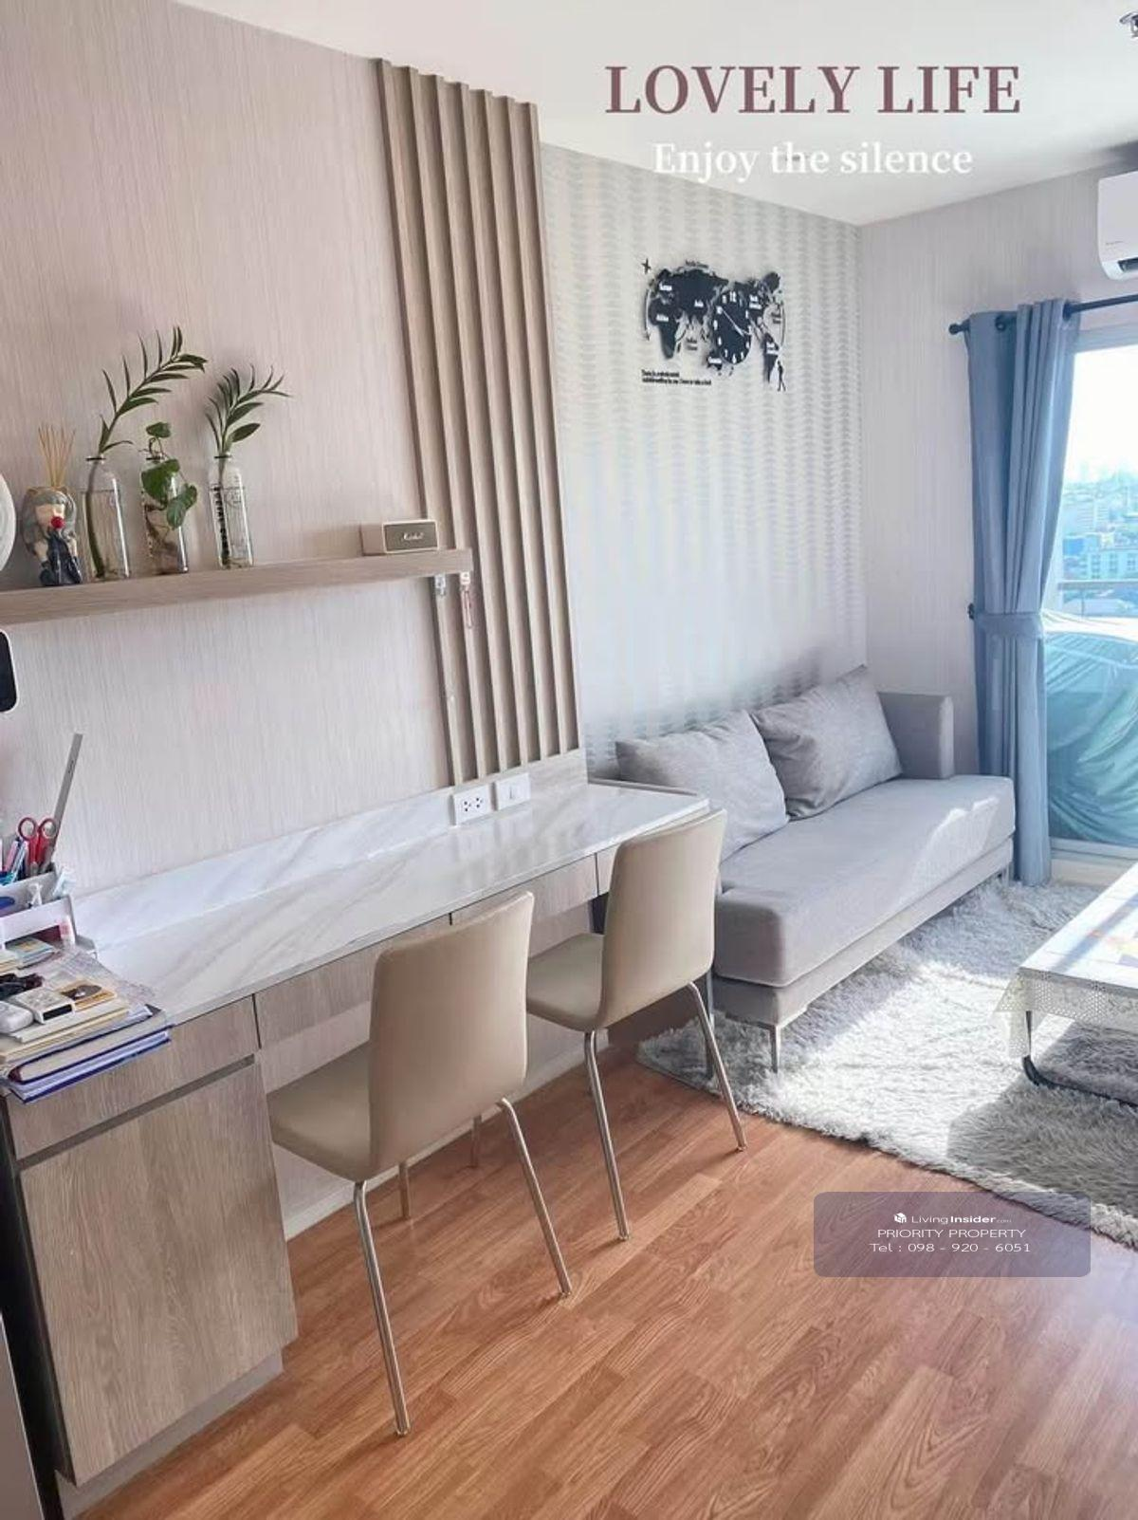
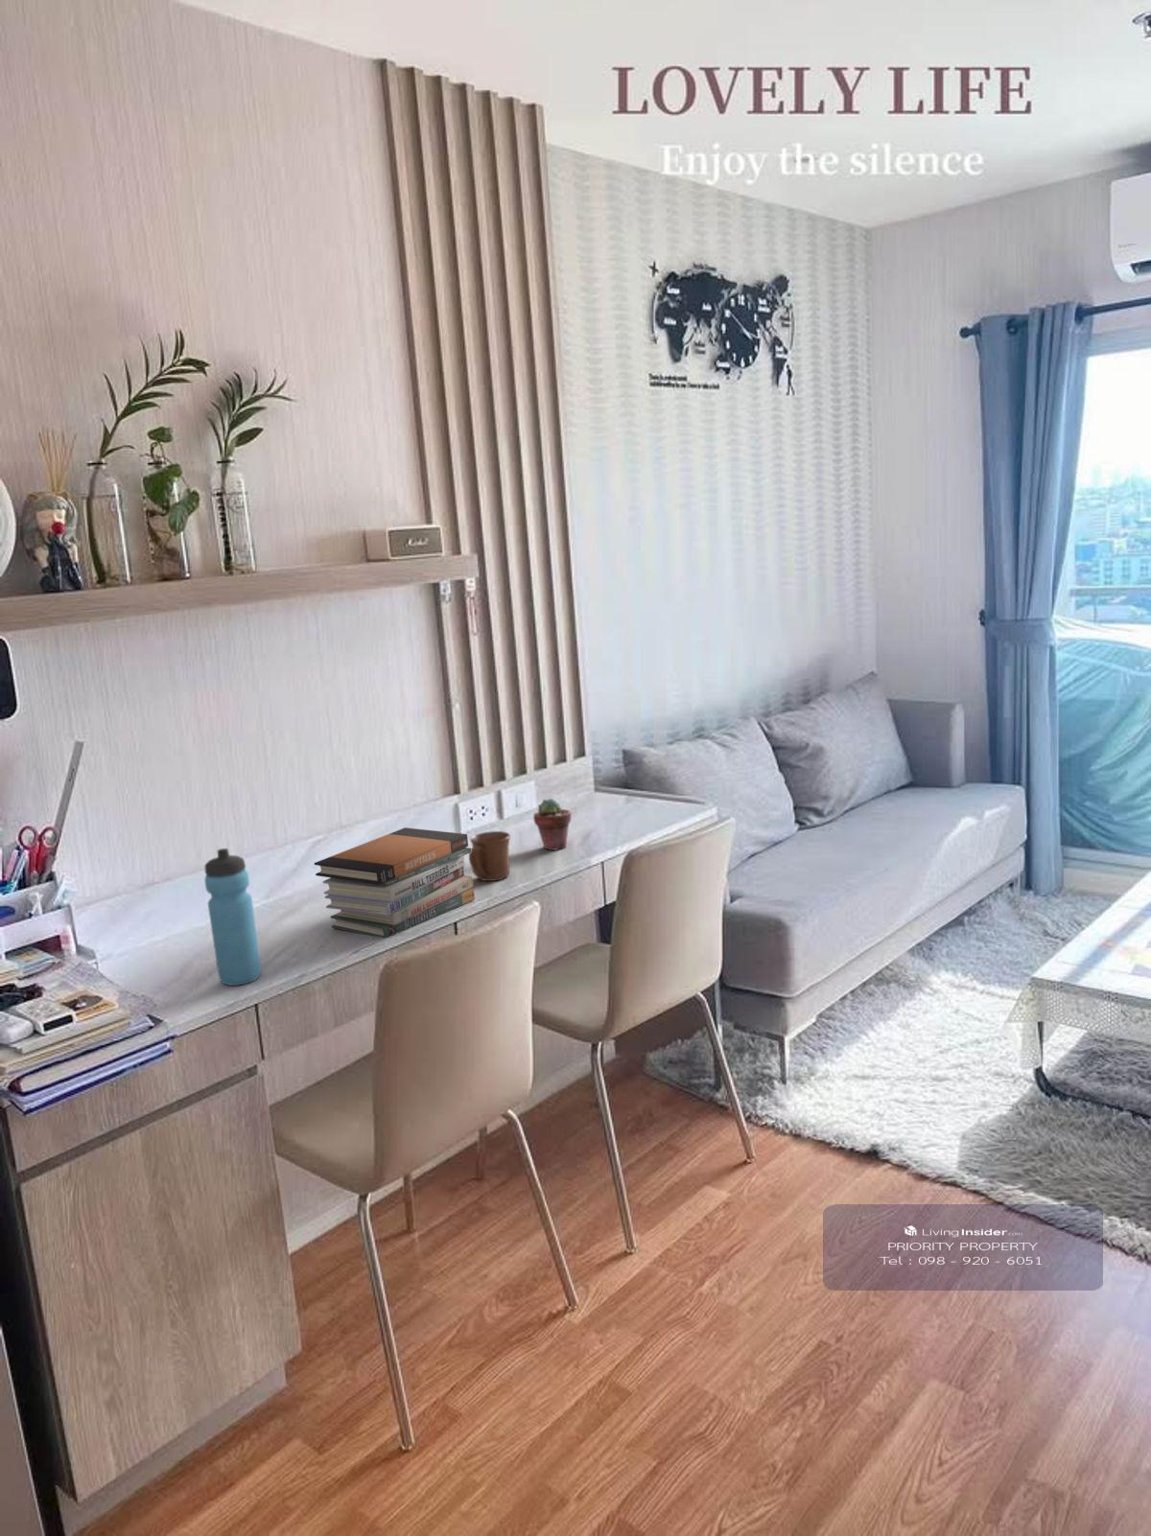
+ book stack [313,827,475,939]
+ water bottle [203,847,262,986]
+ potted succulent [532,798,572,852]
+ mug [468,830,511,882]
